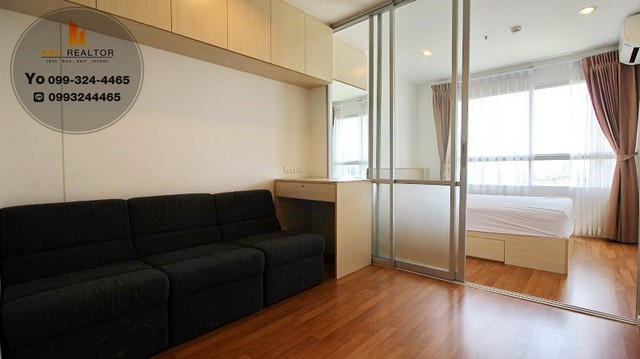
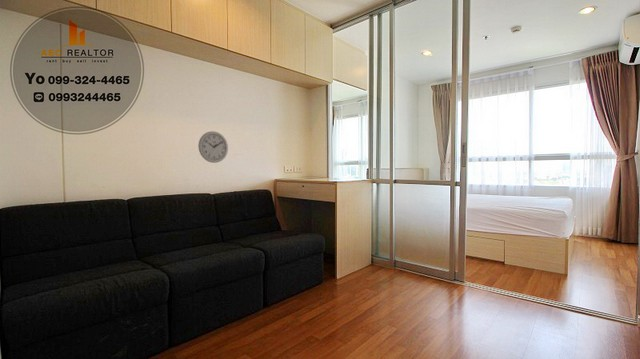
+ wall clock [197,130,229,164]
